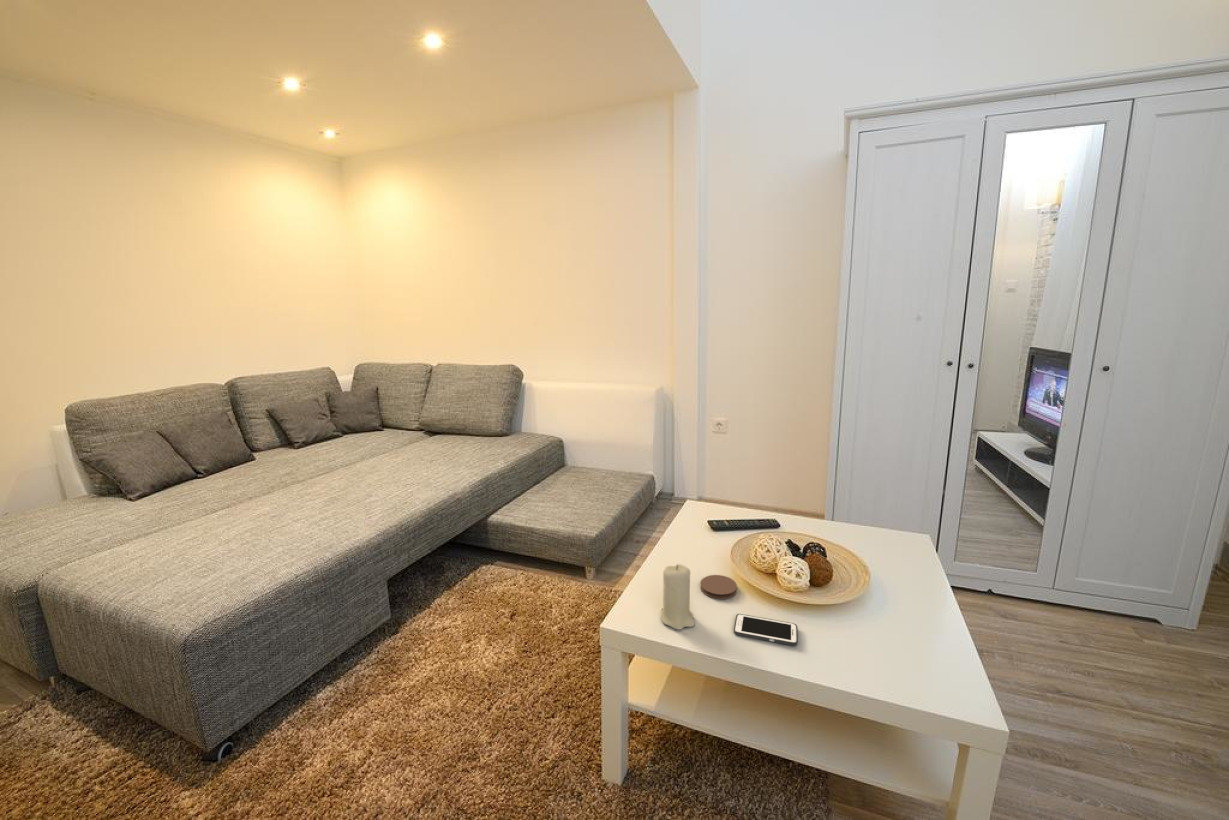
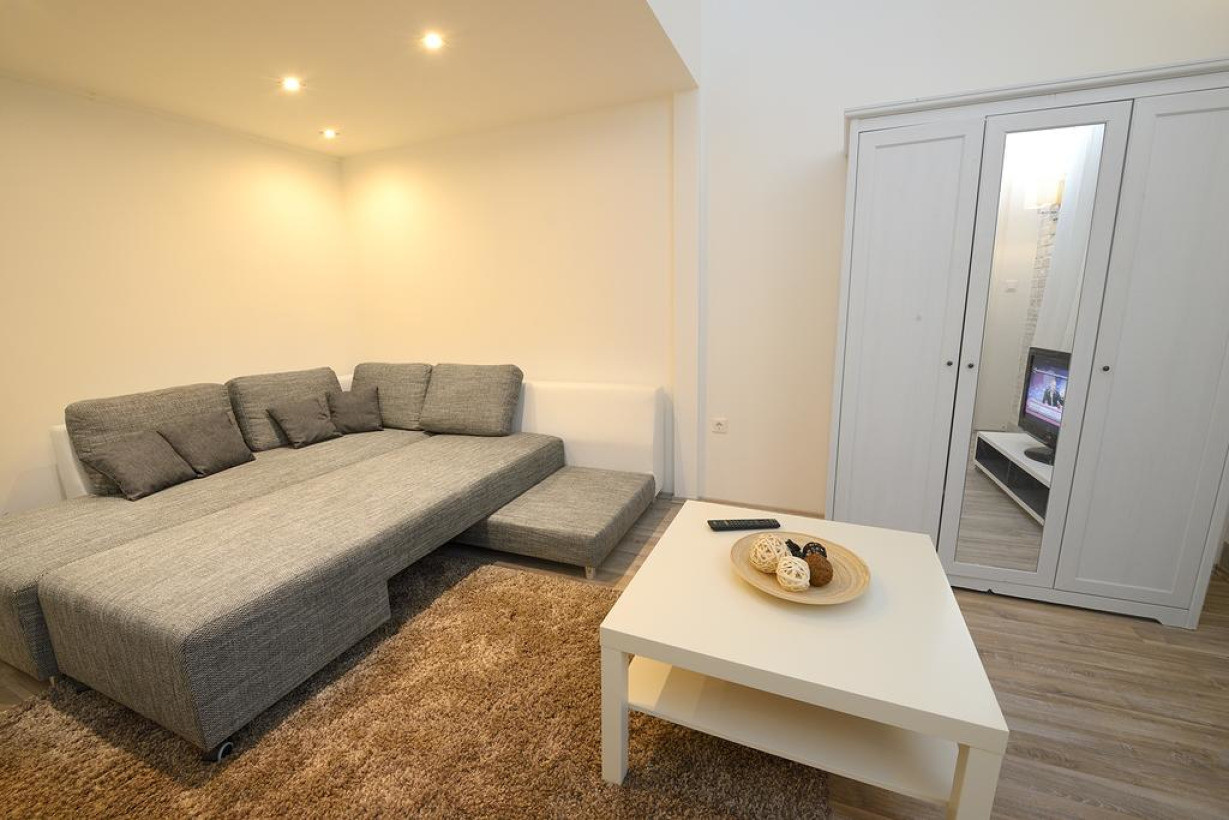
- candle [660,563,696,631]
- cell phone [733,613,799,647]
- coaster [699,574,738,600]
